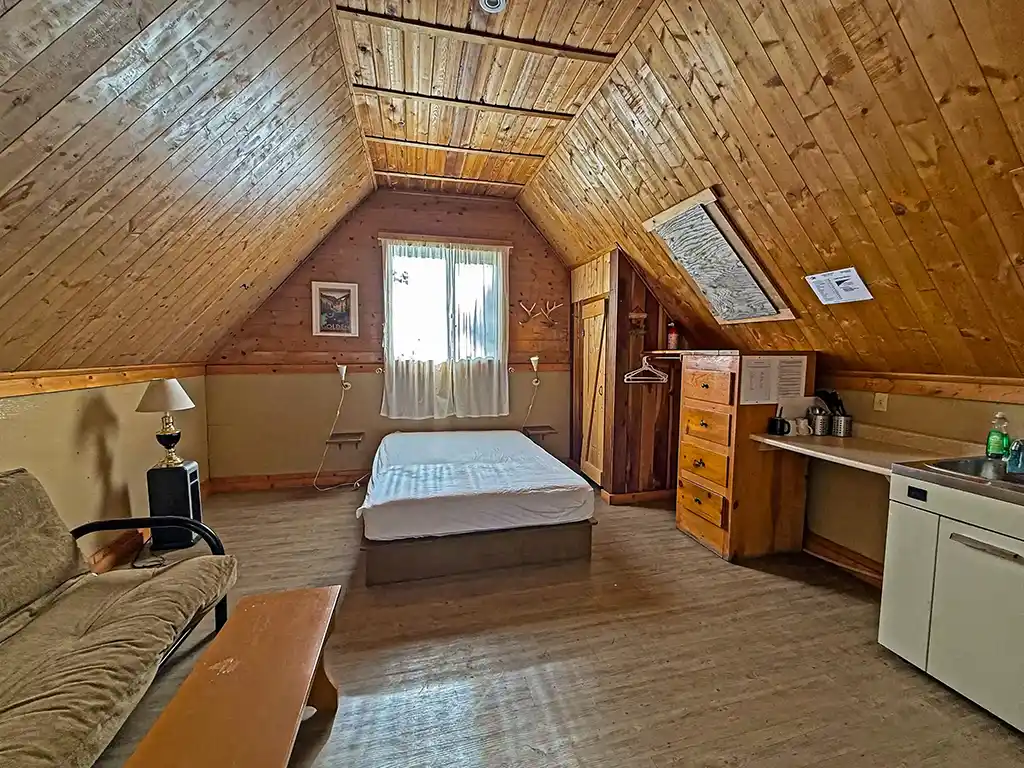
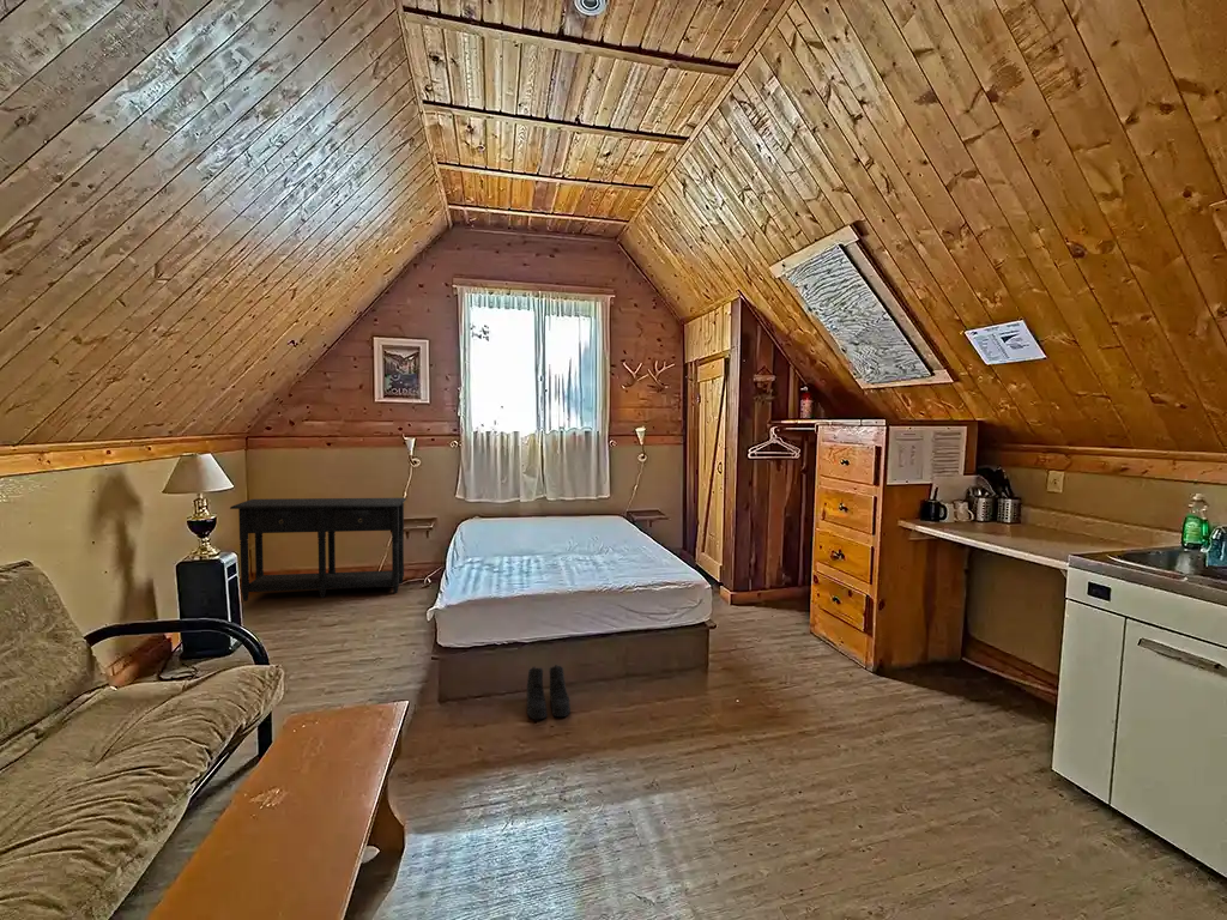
+ console table [229,497,407,603]
+ boots [526,664,572,720]
